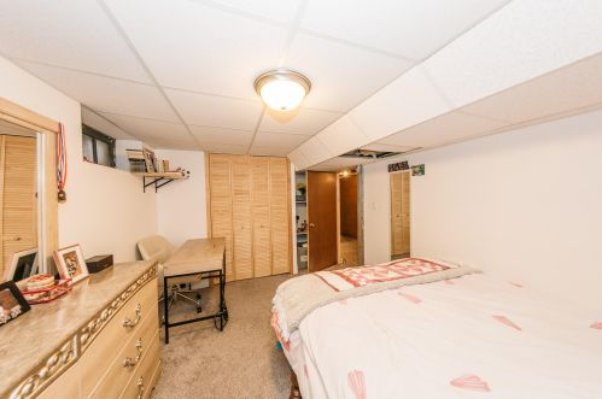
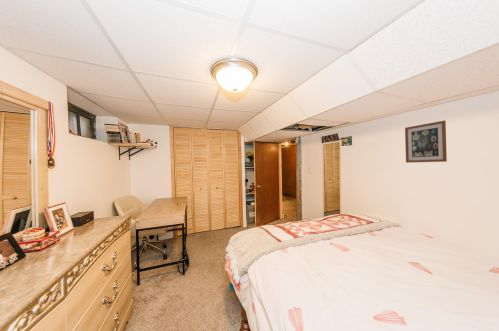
+ wall art [404,120,448,164]
